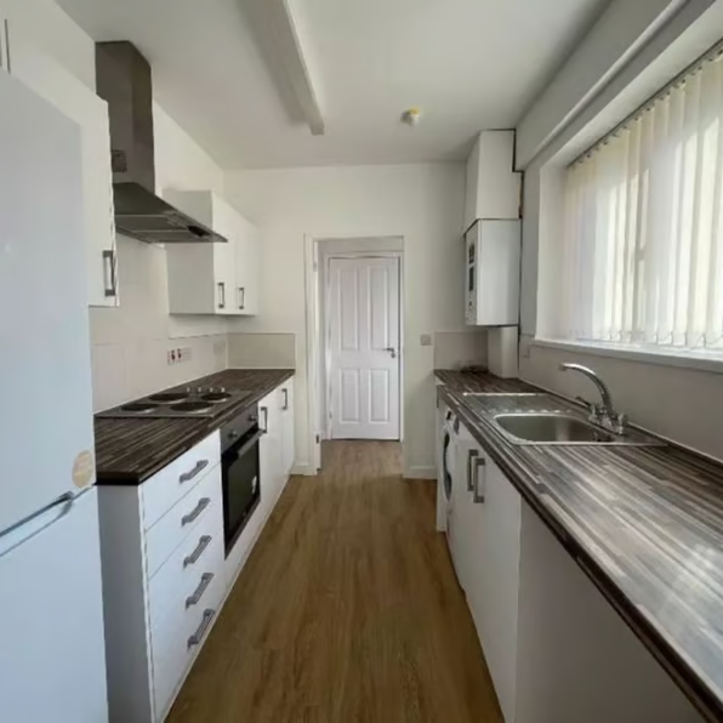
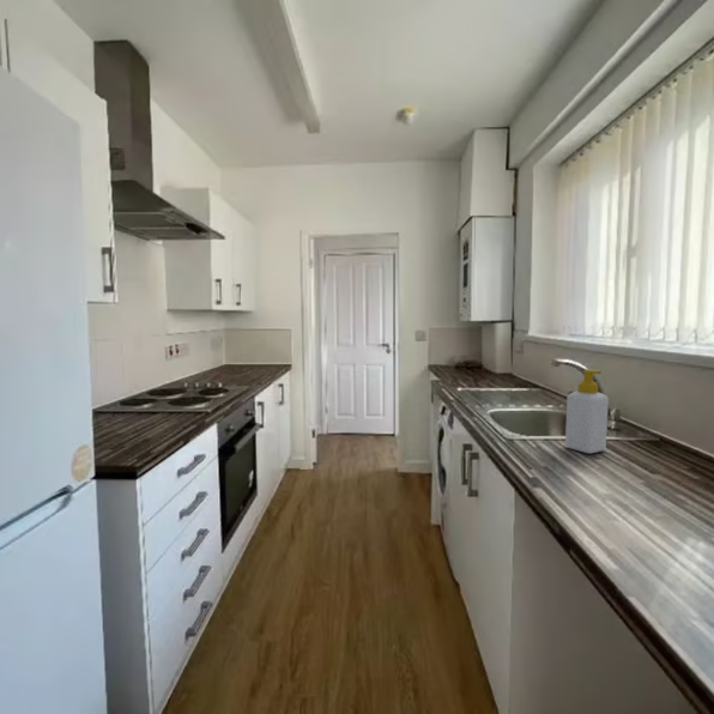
+ soap bottle [564,369,610,454]
